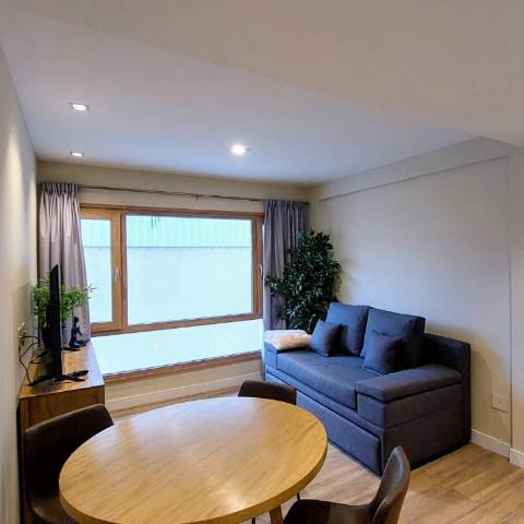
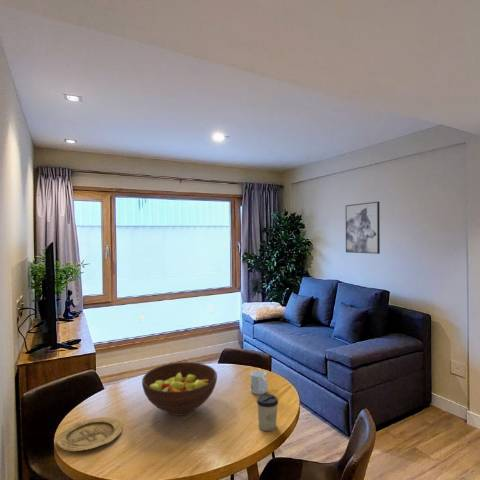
+ cup [256,393,279,432]
+ mug [250,370,269,395]
+ plate [55,416,123,452]
+ fruit bowl [141,361,218,417]
+ wall art [345,201,381,255]
